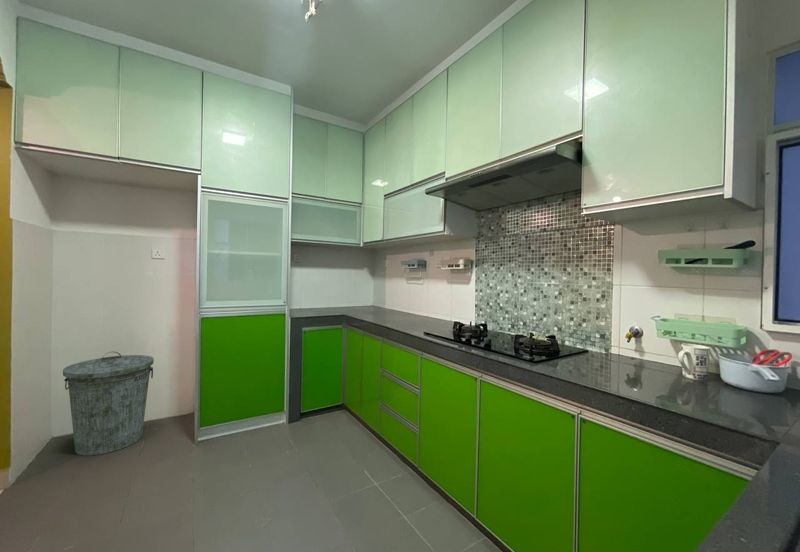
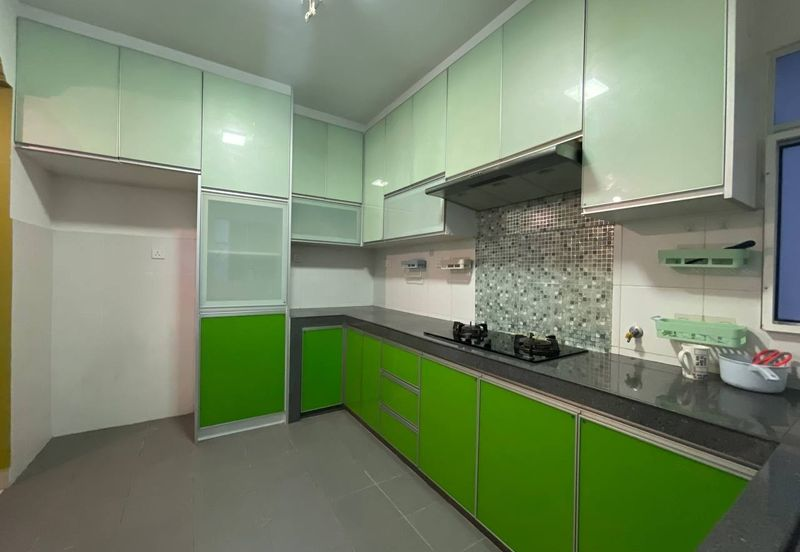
- trash can [62,351,155,457]
